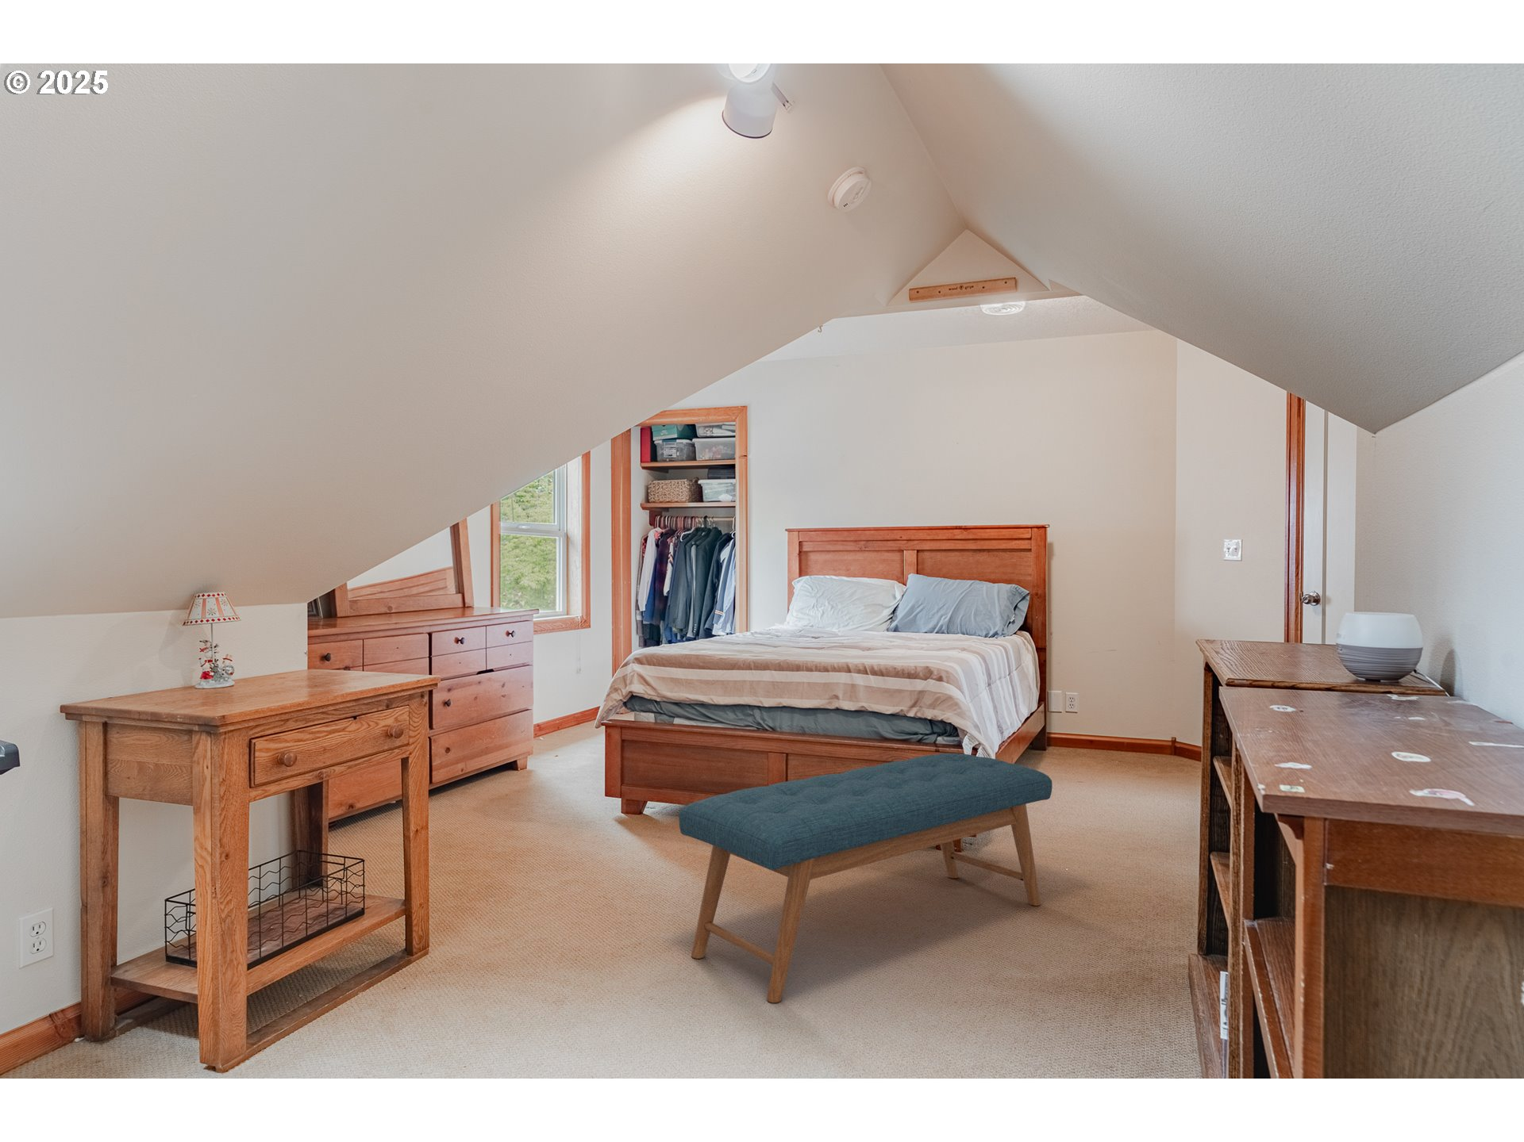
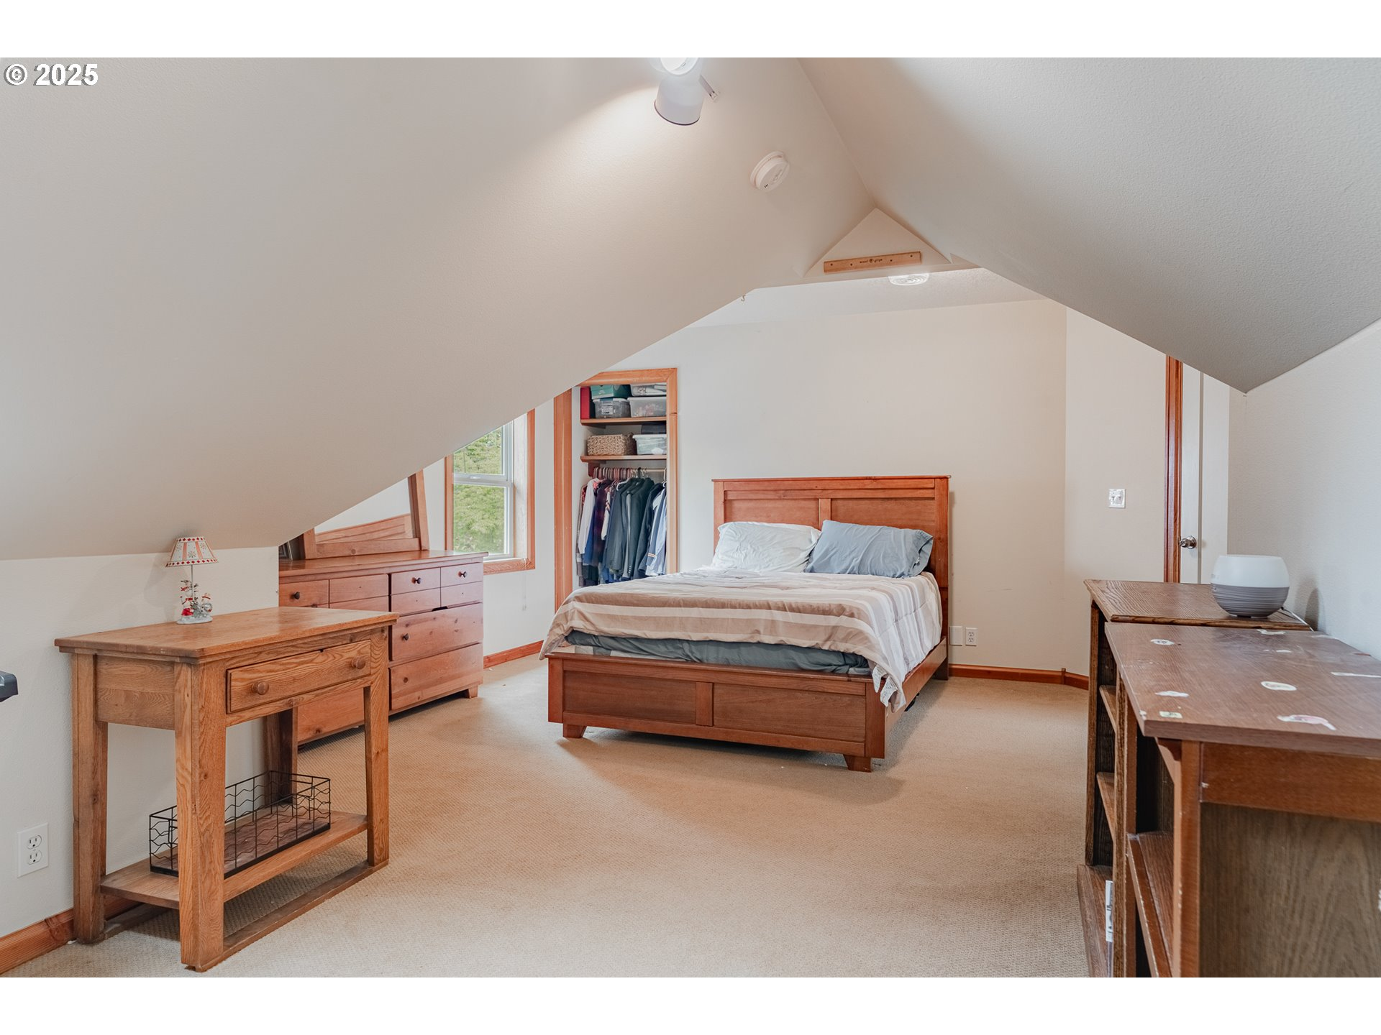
- bench [678,752,1054,1003]
